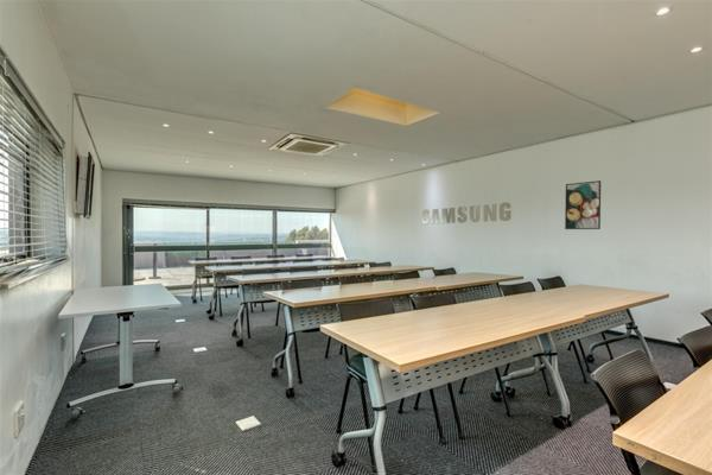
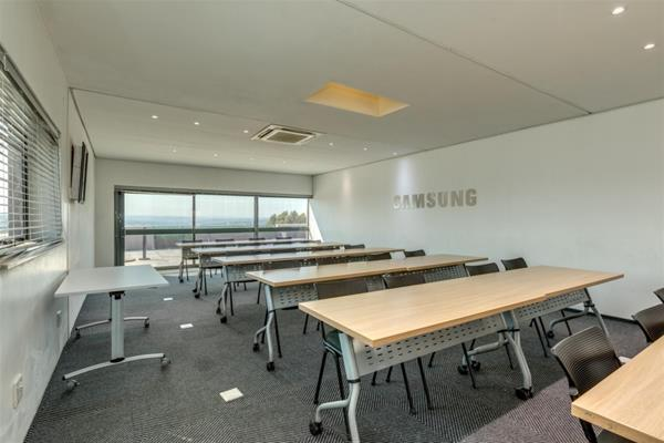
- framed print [564,179,602,230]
